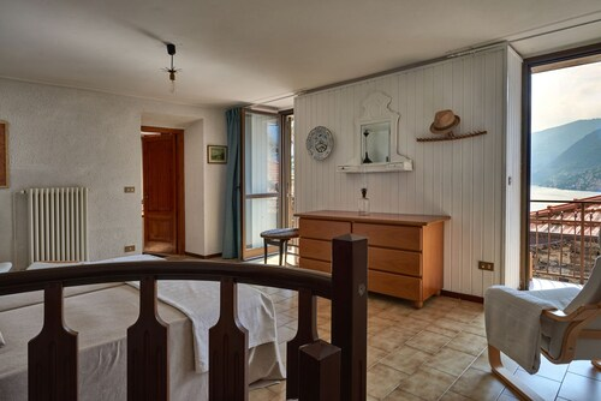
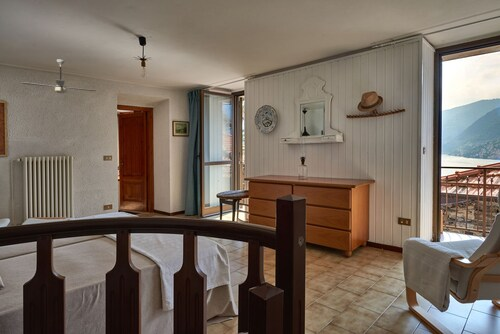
+ ceiling fan [21,59,97,94]
